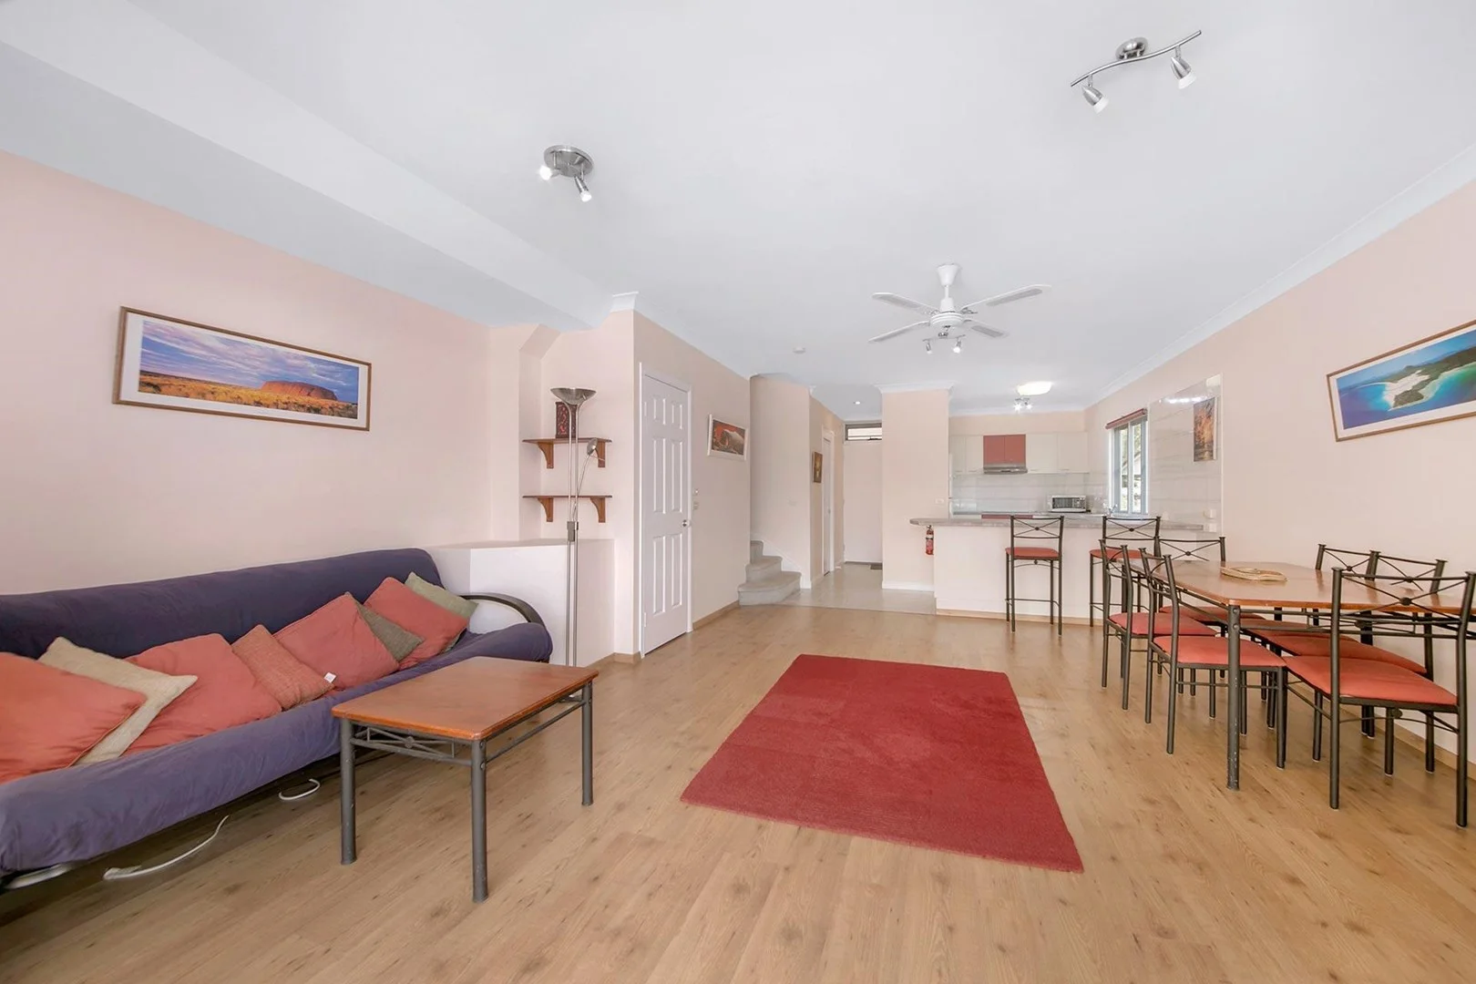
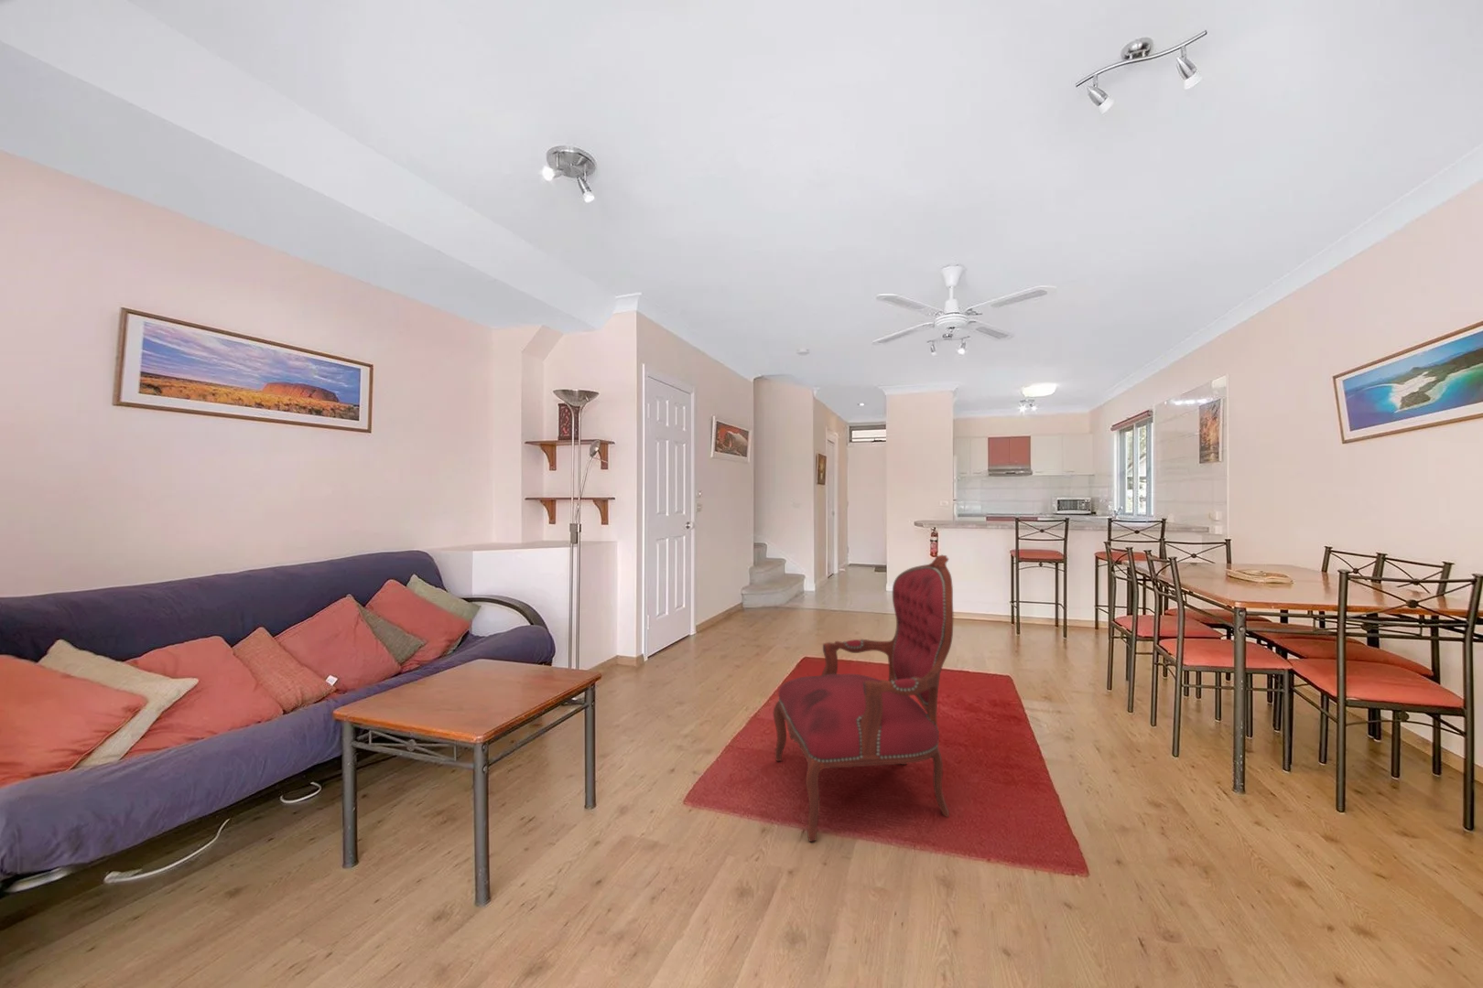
+ armchair [772,554,953,842]
